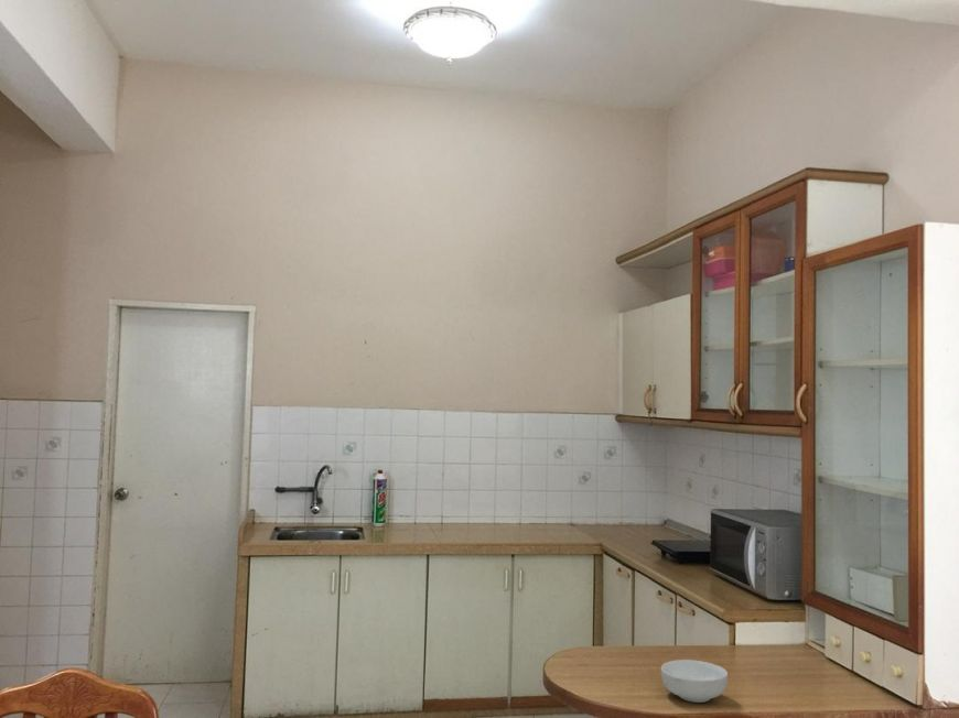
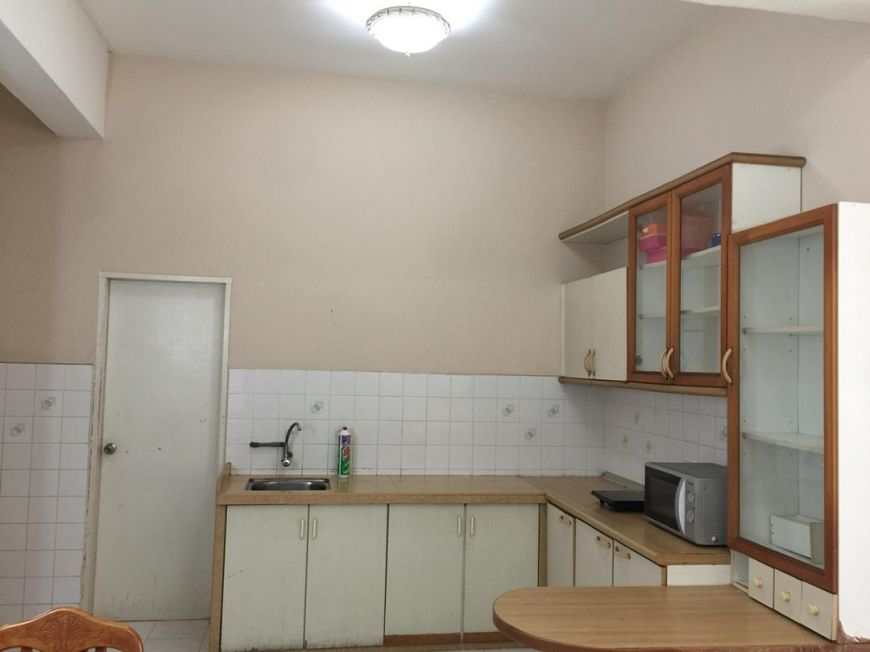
- cereal bowl [660,659,729,704]
